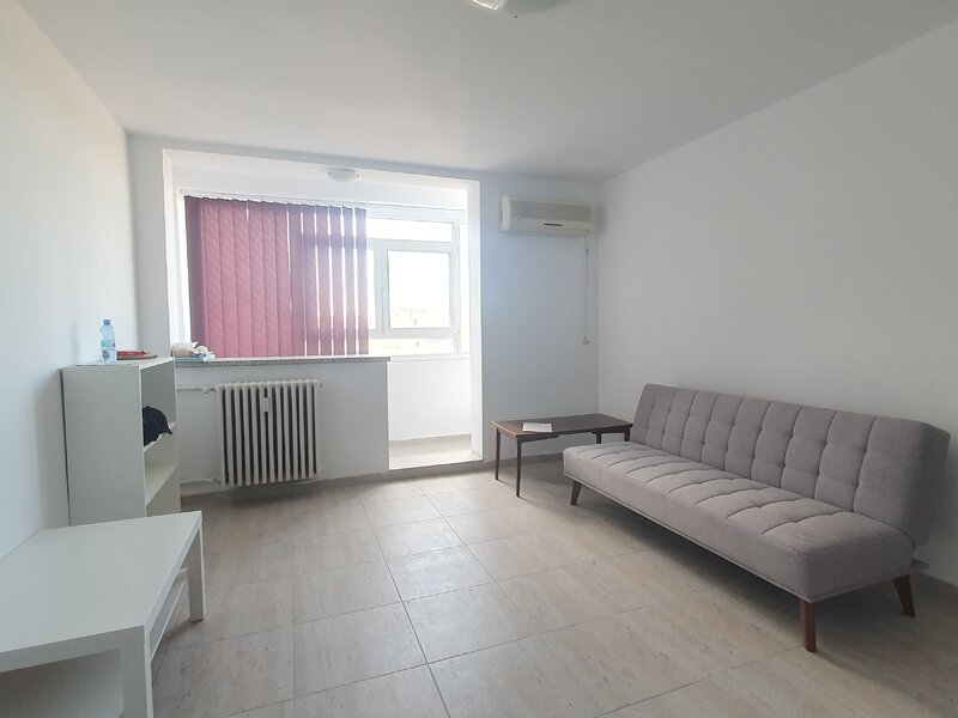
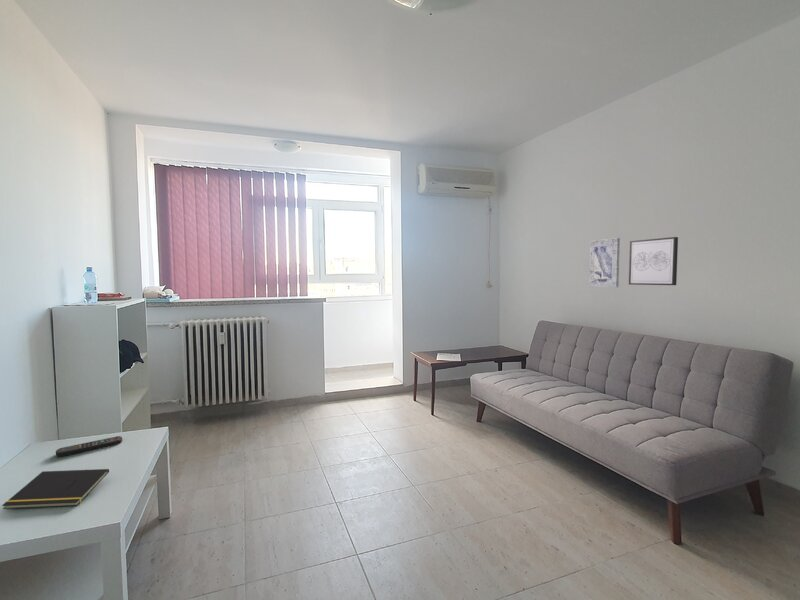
+ wall art [588,237,621,288]
+ notepad [1,468,110,510]
+ wall art [628,236,679,286]
+ remote control [55,435,123,457]
